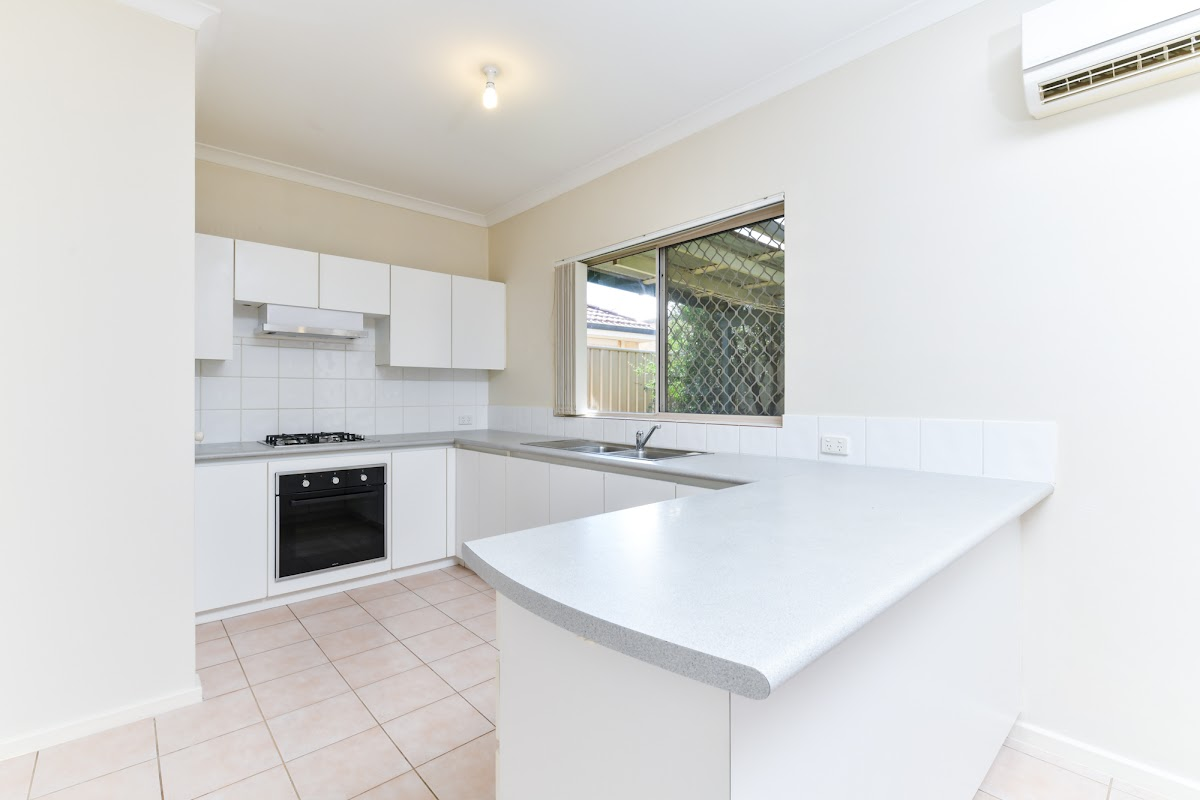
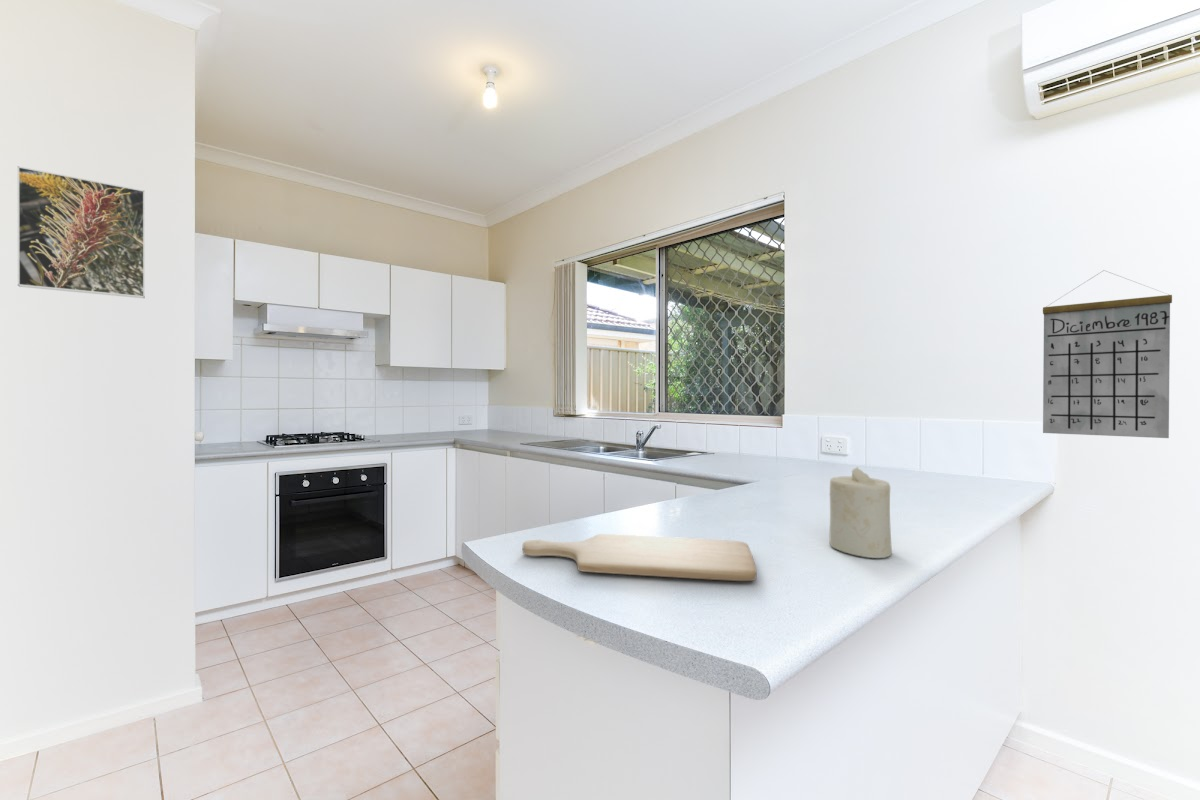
+ calendar [1042,269,1173,439]
+ candle [829,466,893,559]
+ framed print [16,165,146,299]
+ chopping board [522,533,757,582]
